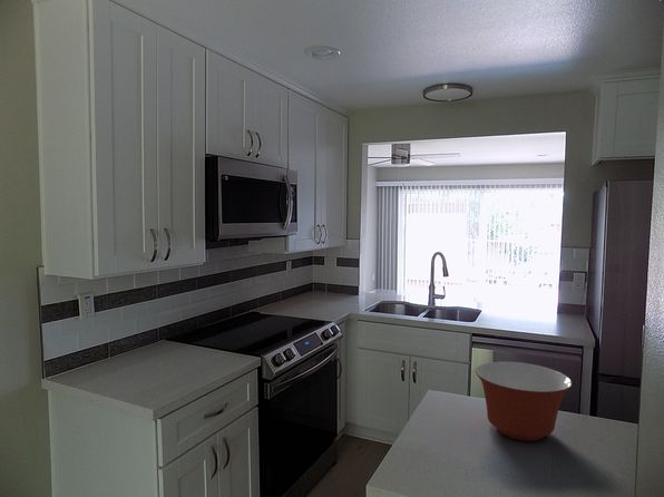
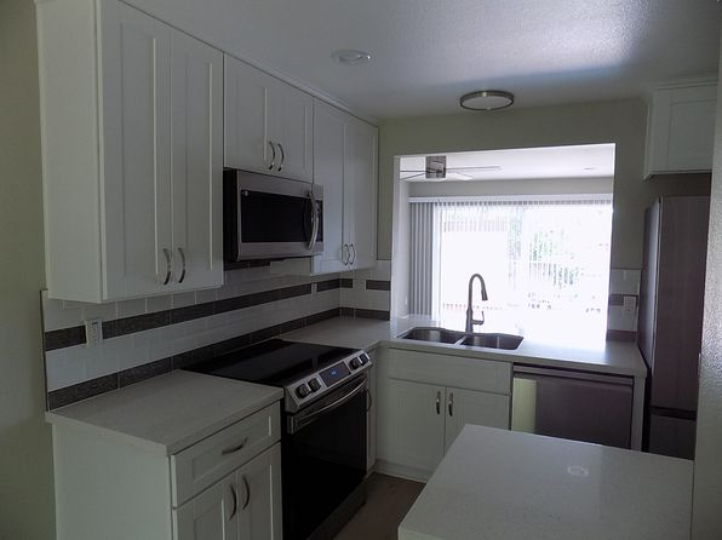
- mixing bowl [475,361,574,442]
